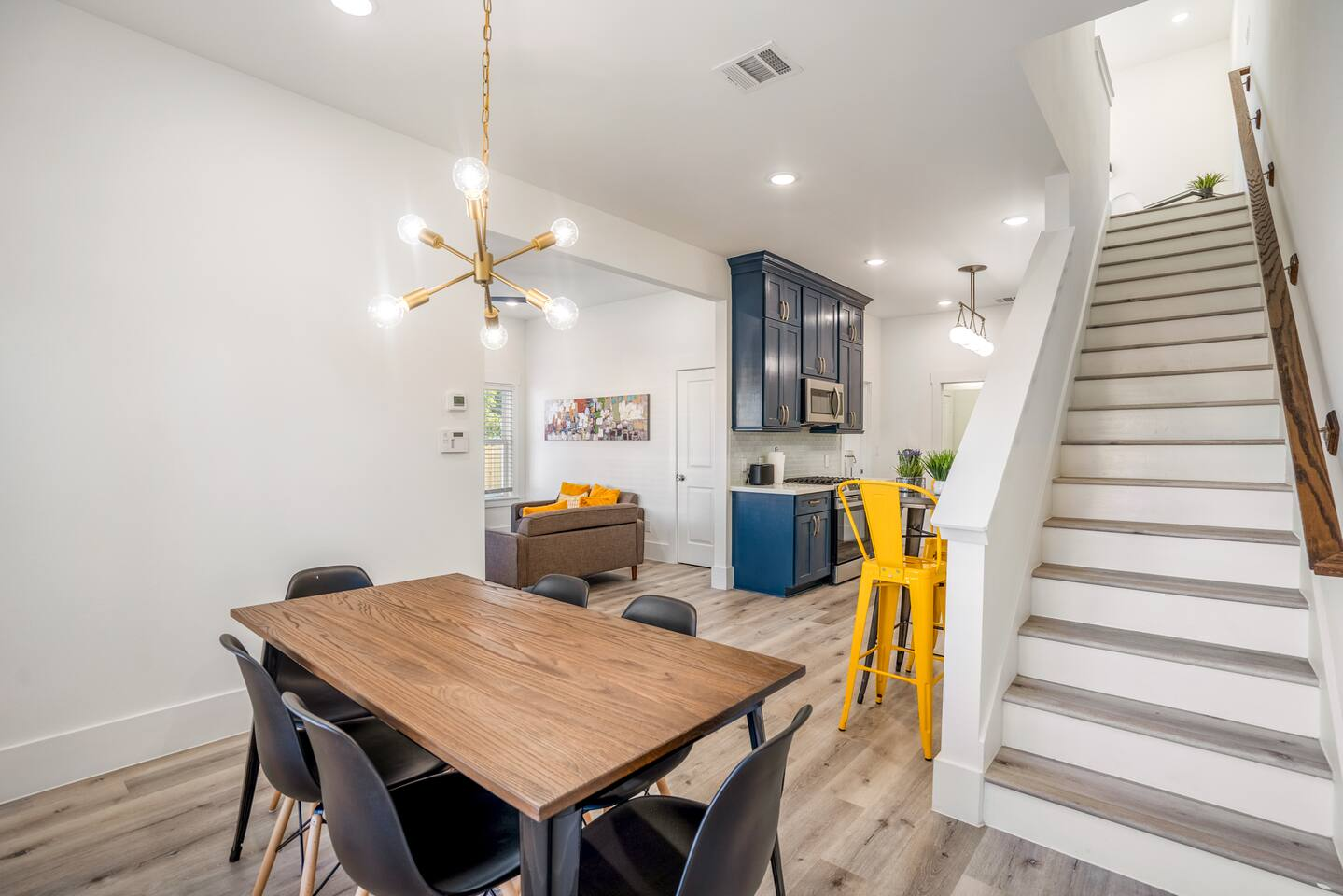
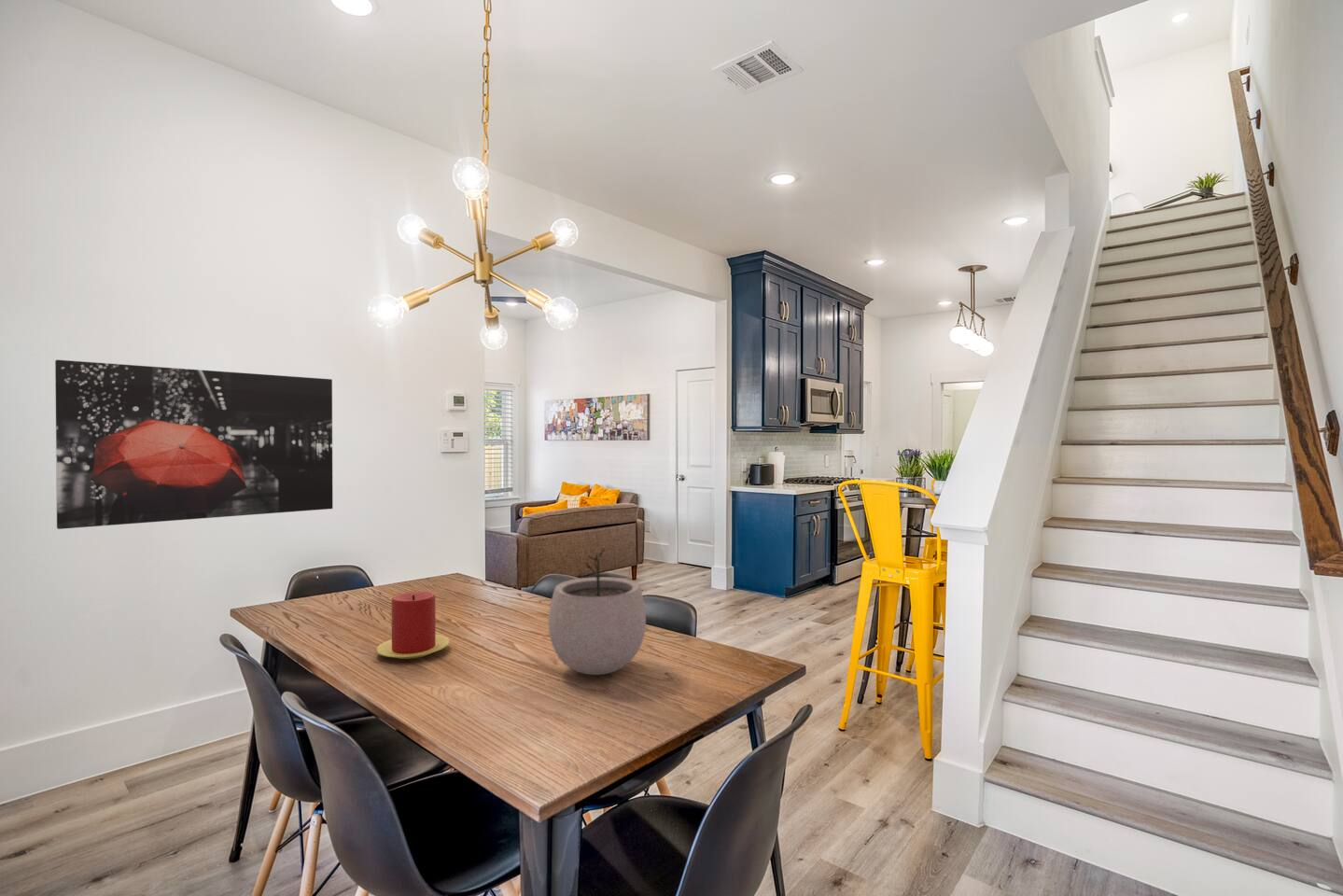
+ candle [376,591,451,660]
+ wall art [54,359,333,530]
+ plant pot [547,547,647,676]
